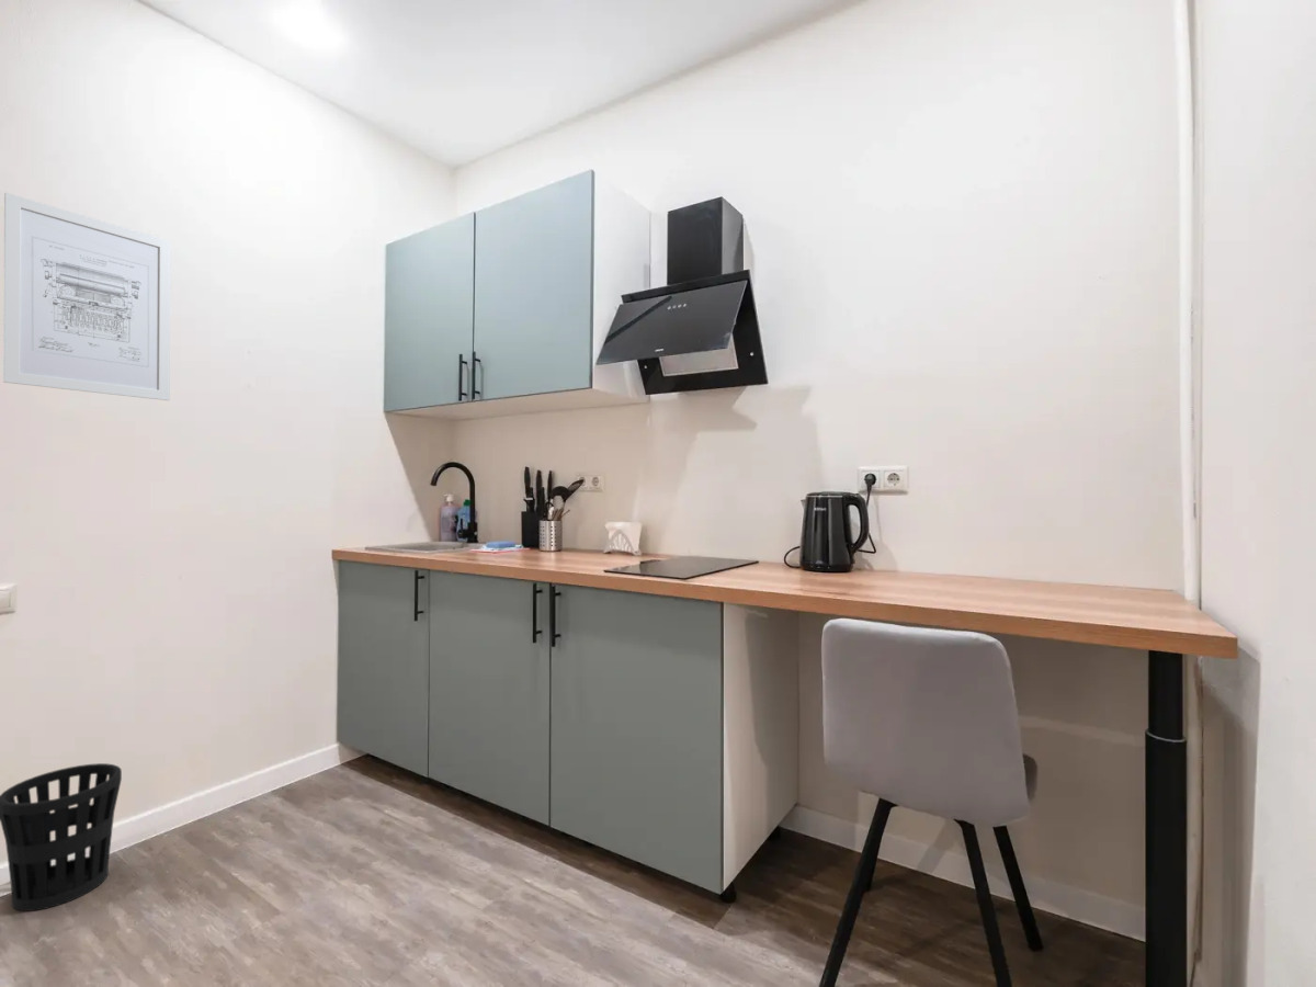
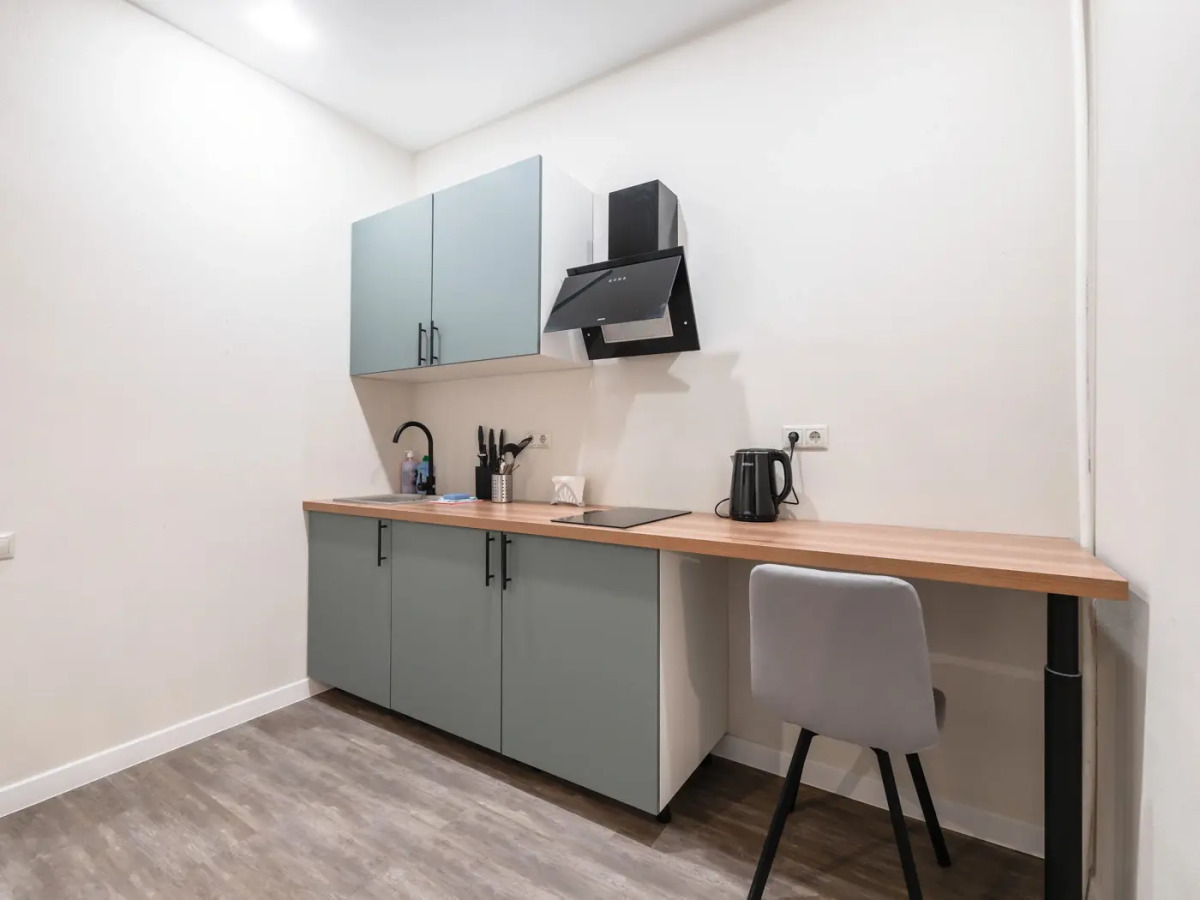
- wastebasket [0,762,123,912]
- wall art [2,192,172,401]
